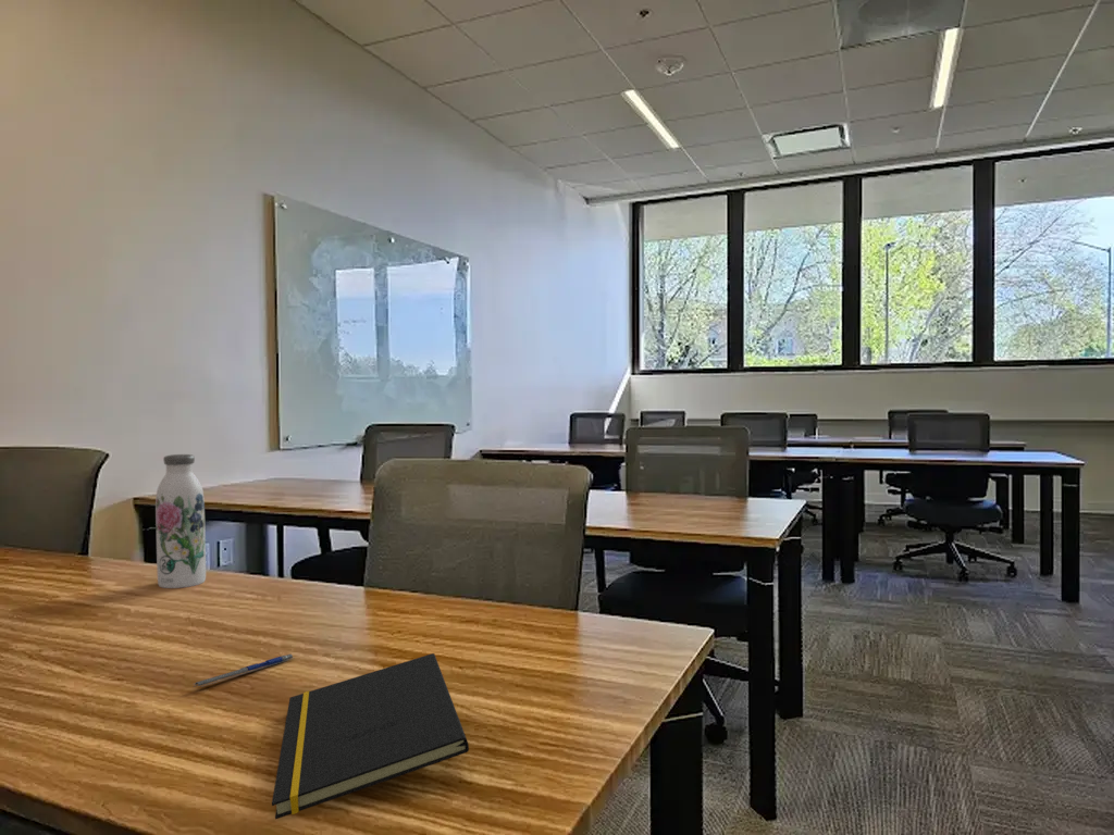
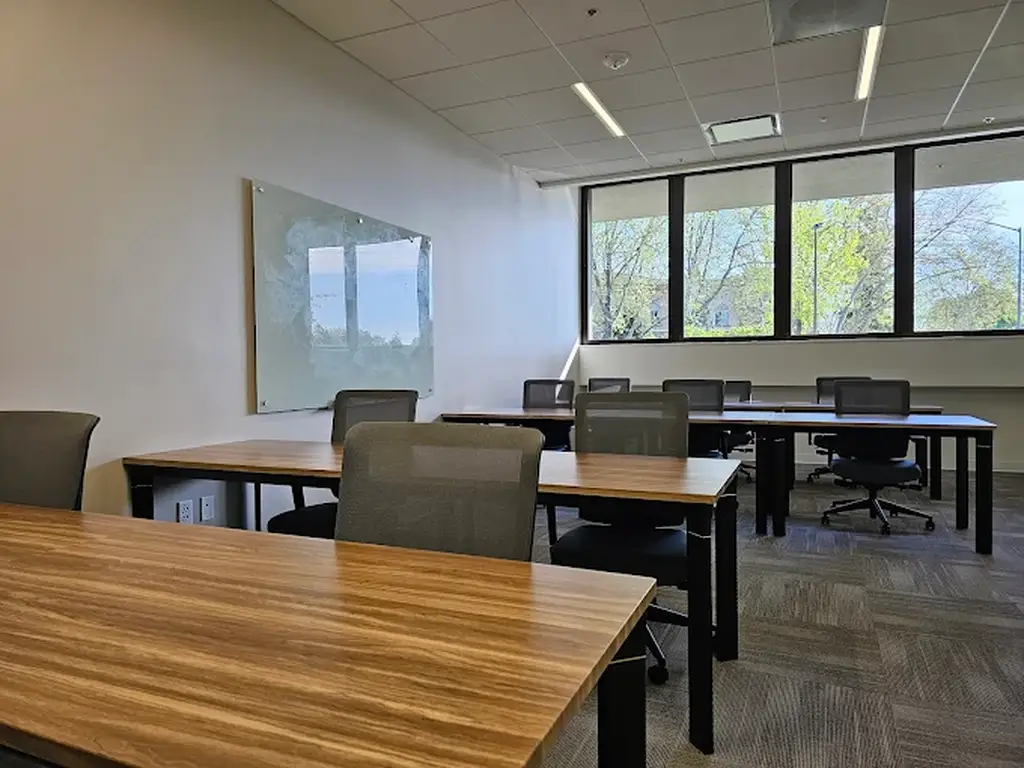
- pen [193,653,296,688]
- notepad [271,652,470,821]
- water bottle [154,453,207,589]
